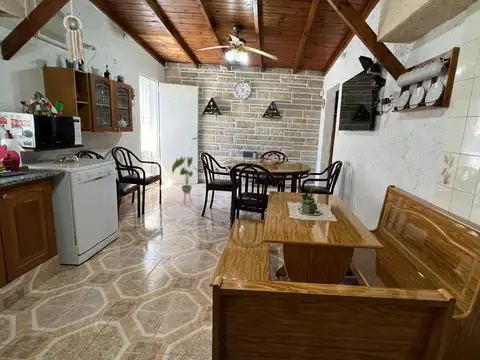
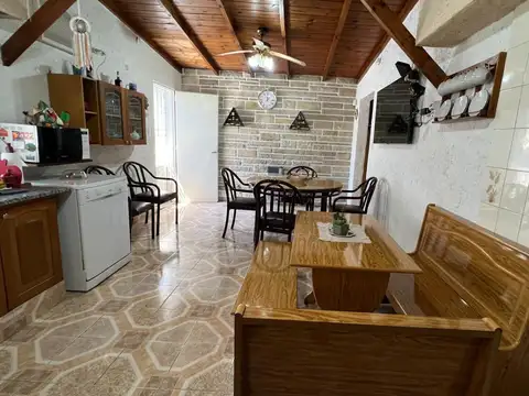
- house plant [171,155,200,205]
